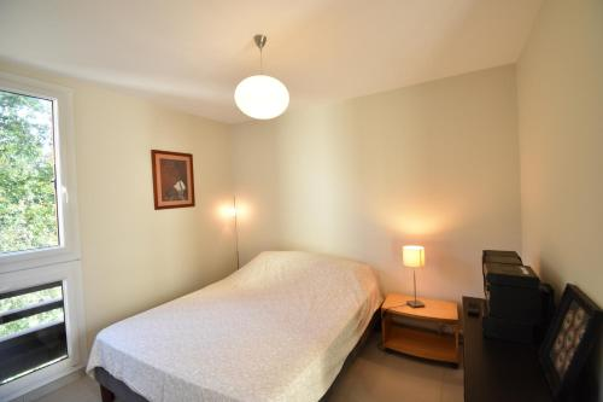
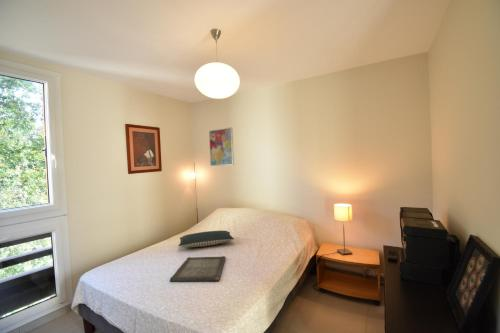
+ serving tray [169,255,227,283]
+ pillow [177,230,235,248]
+ wall art [208,126,235,167]
